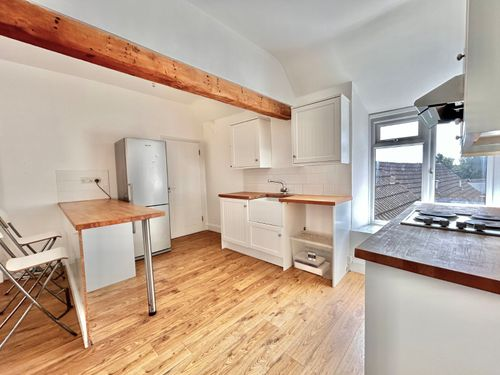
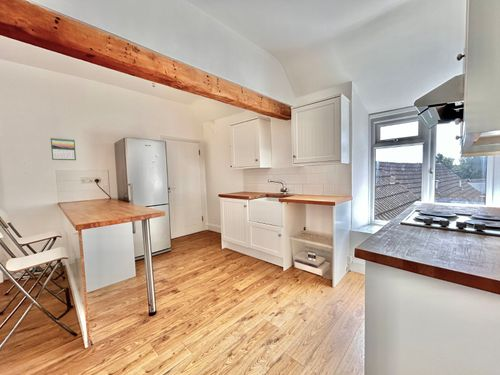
+ calendar [50,137,77,161]
